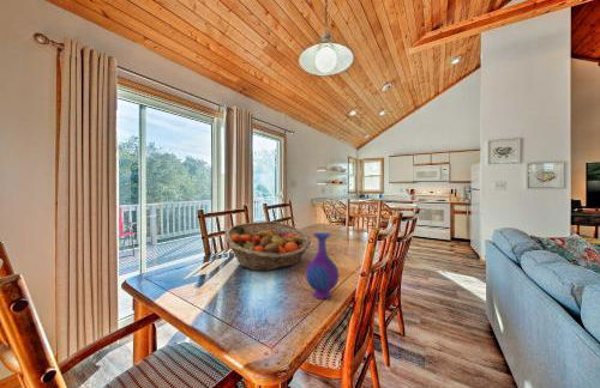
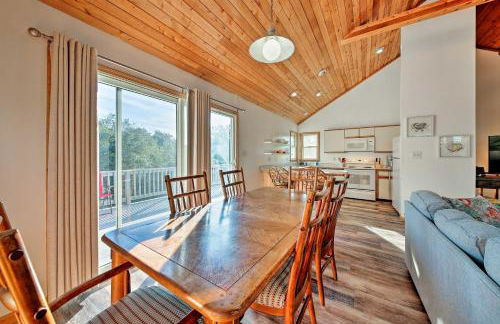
- fruit basket [224,220,312,272]
- vase [305,231,340,299]
